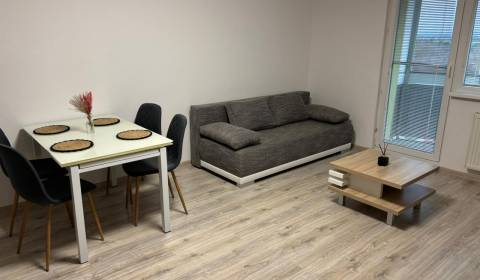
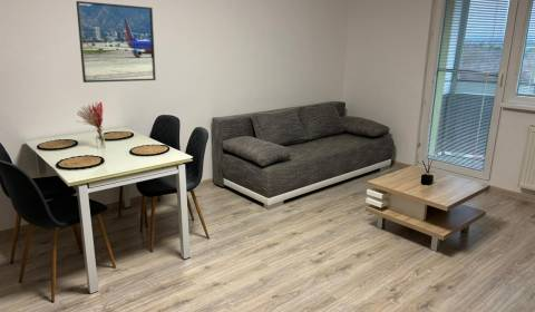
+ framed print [75,0,157,84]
